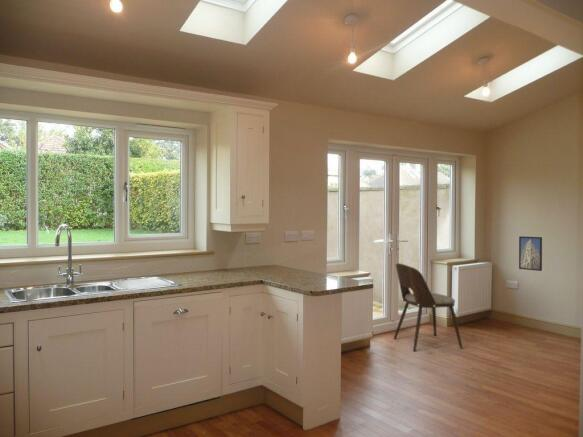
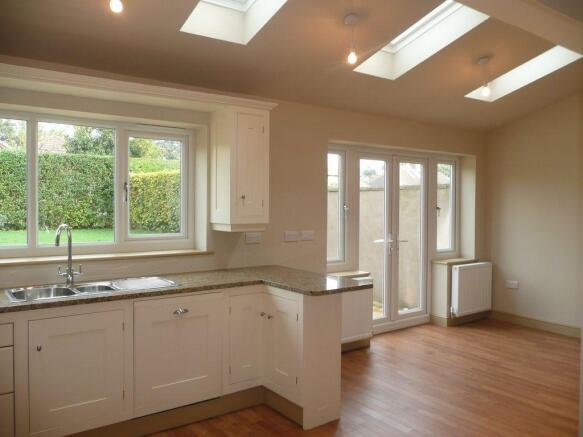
- dining chair [393,262,464,352]
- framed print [518,235,543,272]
